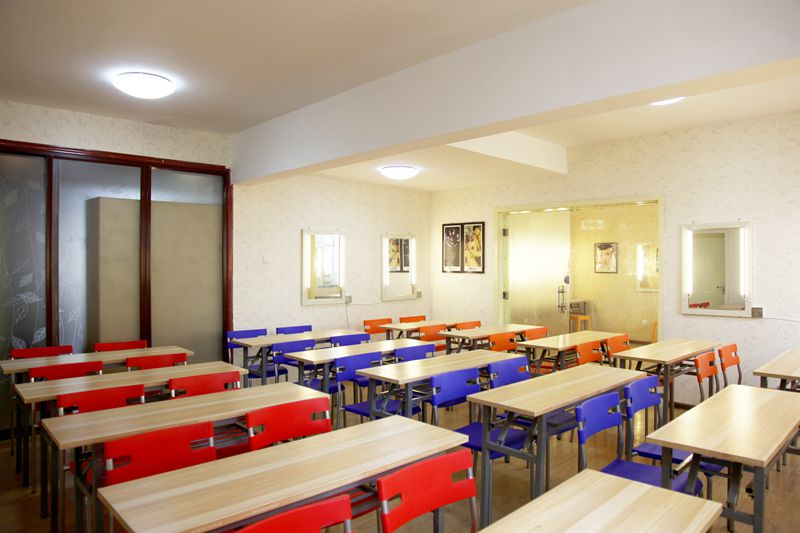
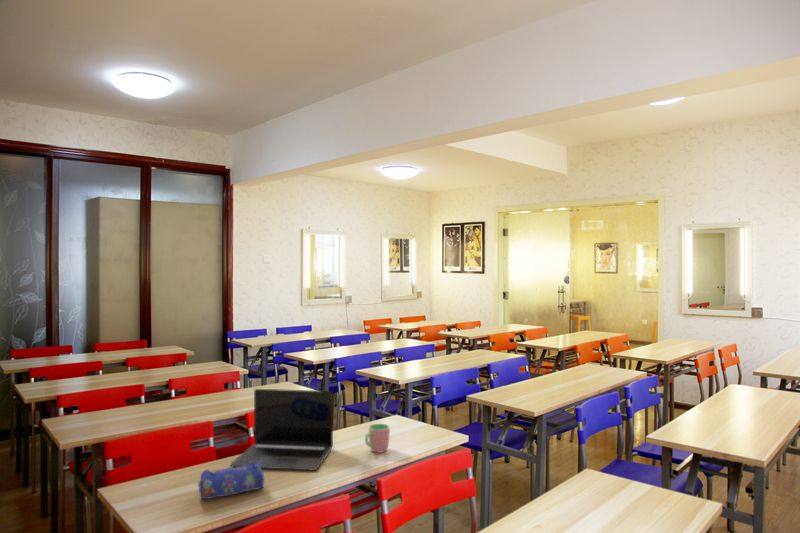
+ pencil case [197,462,265,500]
+ laptop [229,388,334,471]
+ cup [364,423,391,454]
